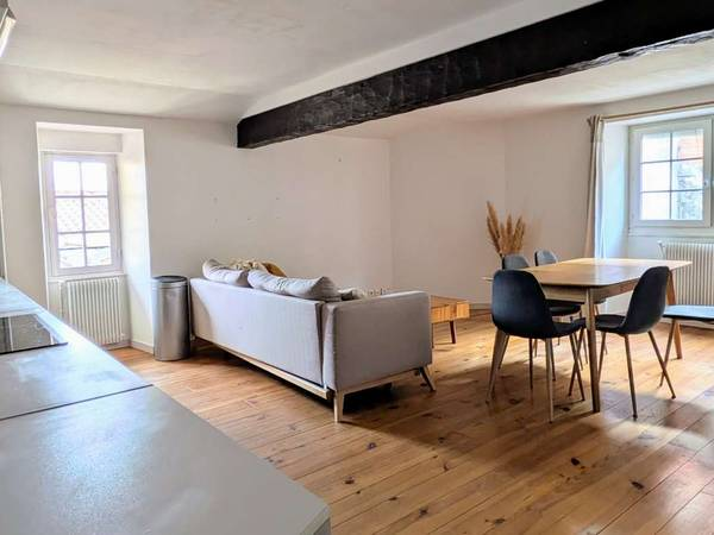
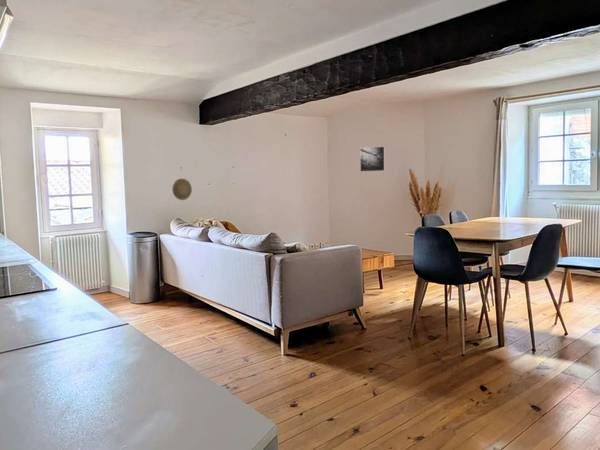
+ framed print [359,146,386,173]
+ decorative plate [171,178,193,201]
